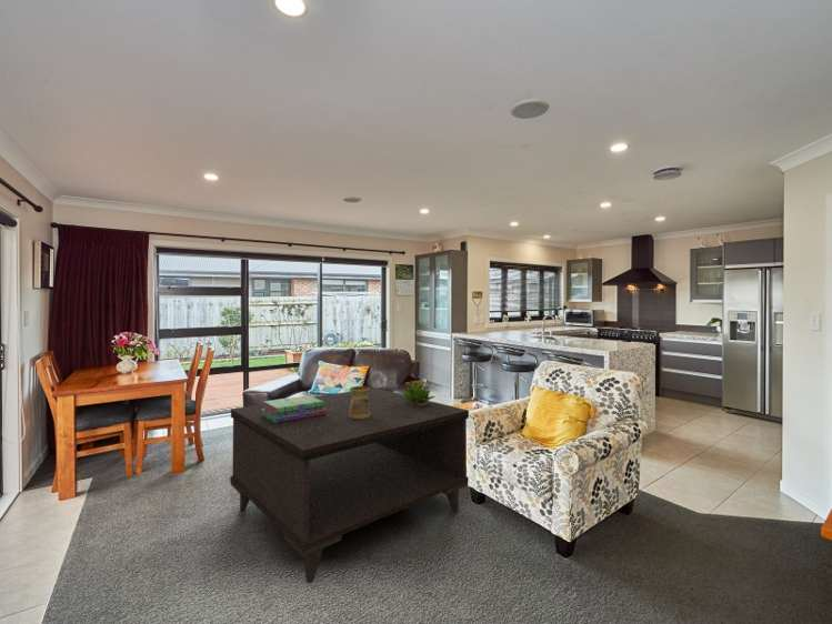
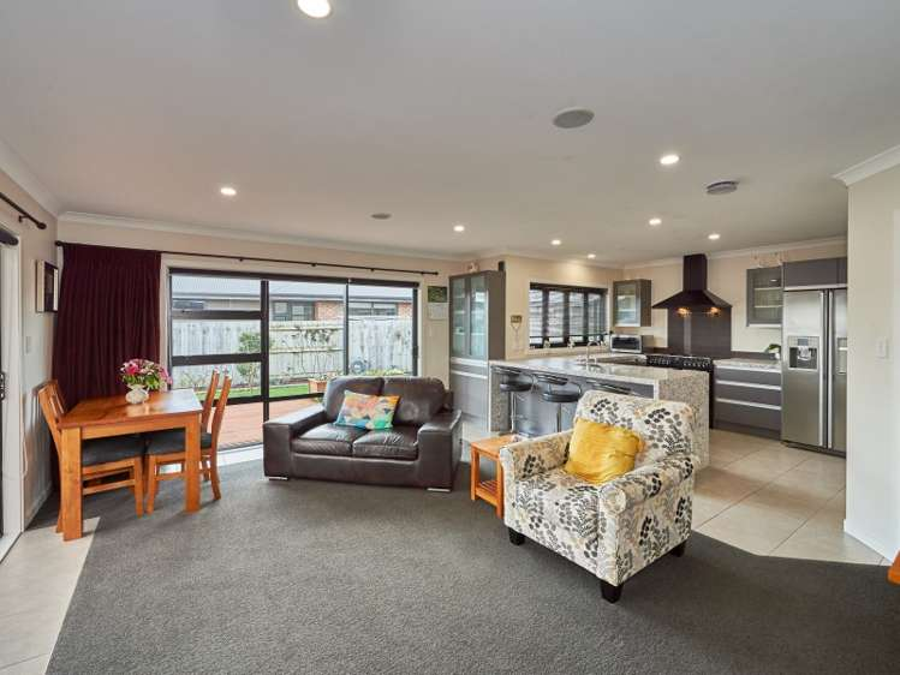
- oil burner [349,385,371,419]
- stack of books [261,394,325,423]
- potted flower [401,380,437,405]
- coffee table [229,386,470,584]
